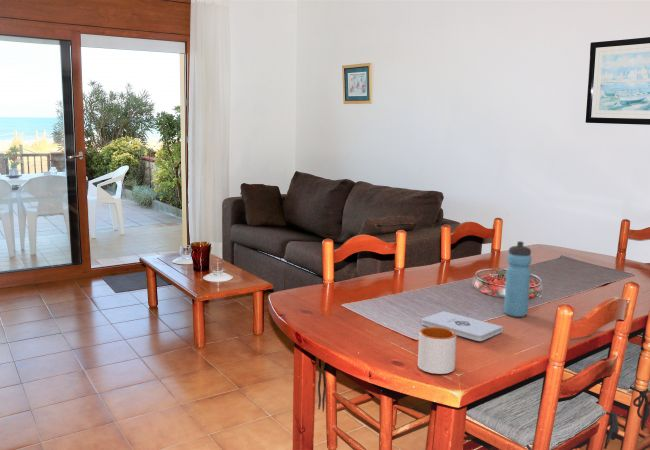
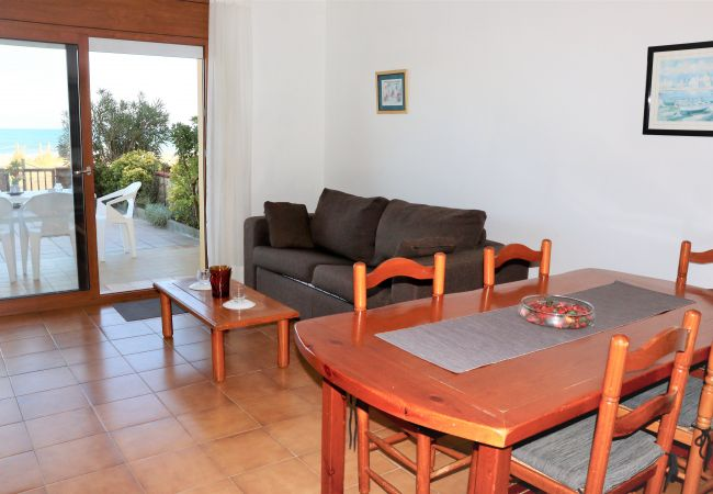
- mug [417,326,457,375]
- water bottle [503,240,532,318]
- notepad [421,310,504,342]
